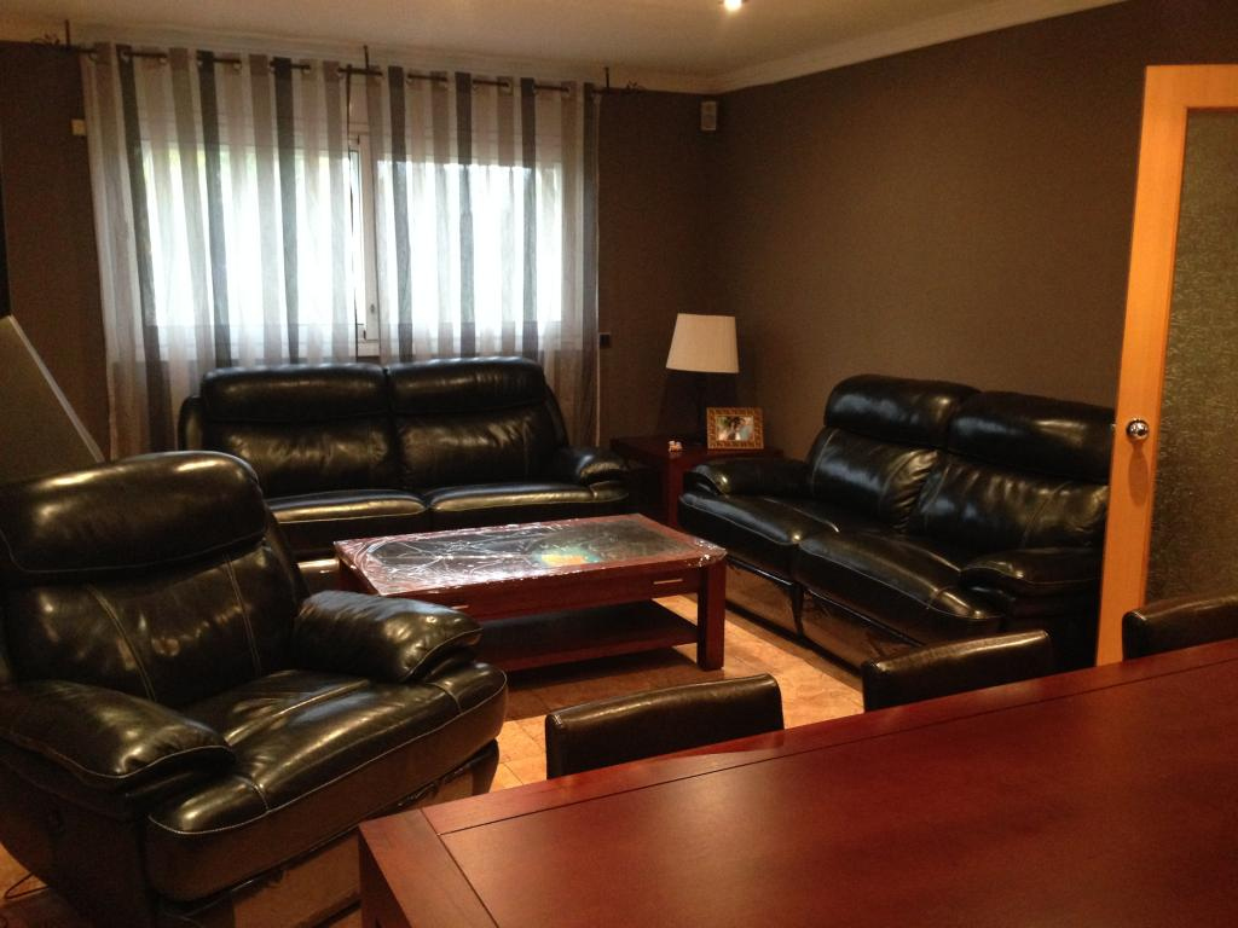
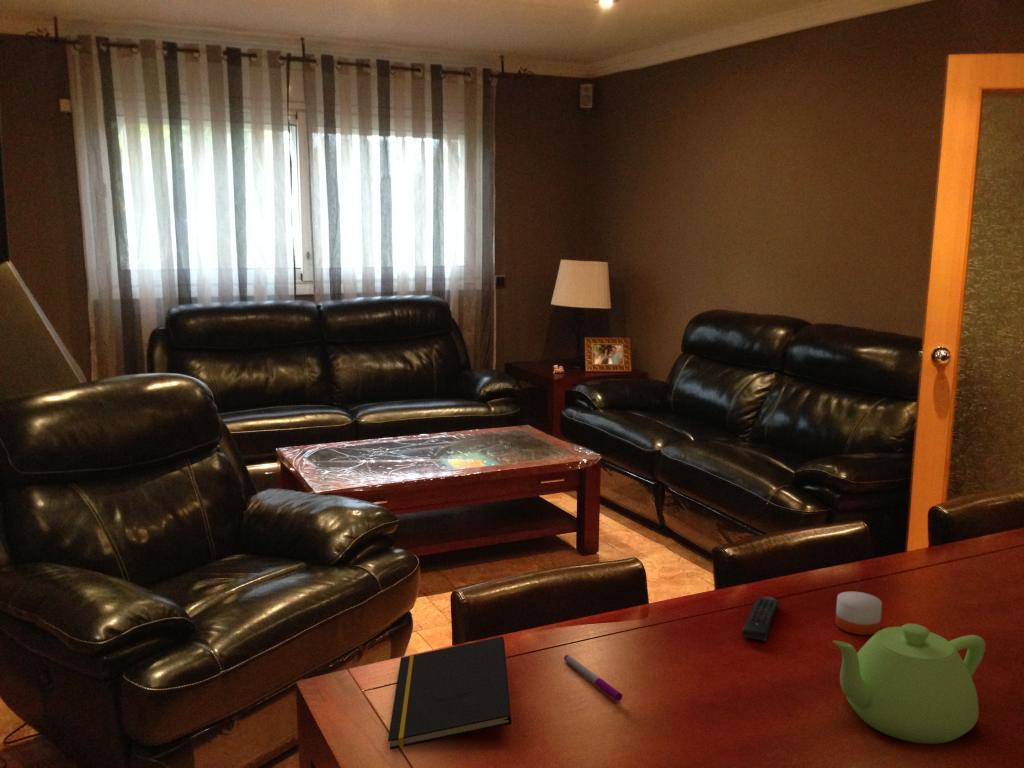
+ remote control [741,596,780,642]
+ teapot [832,623,986,745]
+ notepad [387,636,512,751]
+ pen [563,654,623,702]
+ candle [834,583,883,636]
